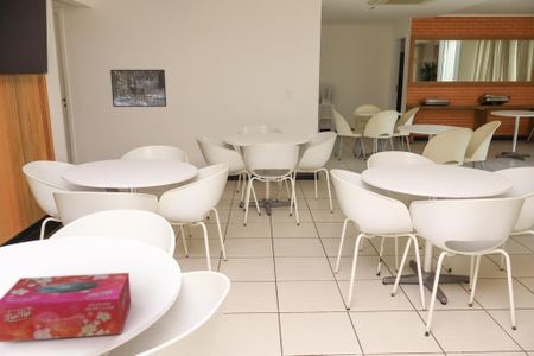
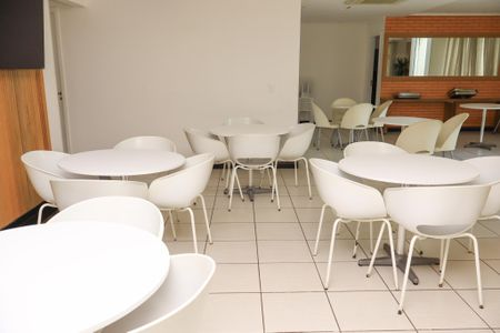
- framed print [109,69,167,108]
- tissue box [0,272,132,343]
